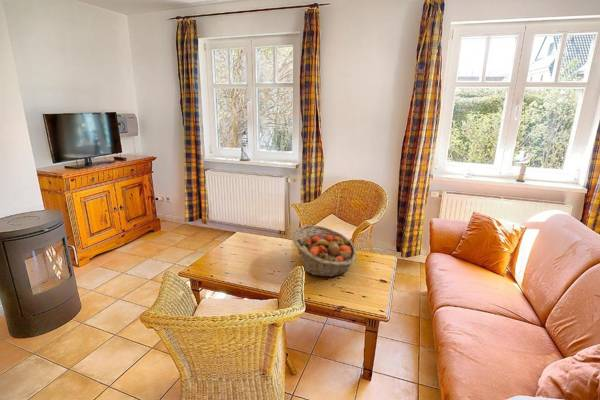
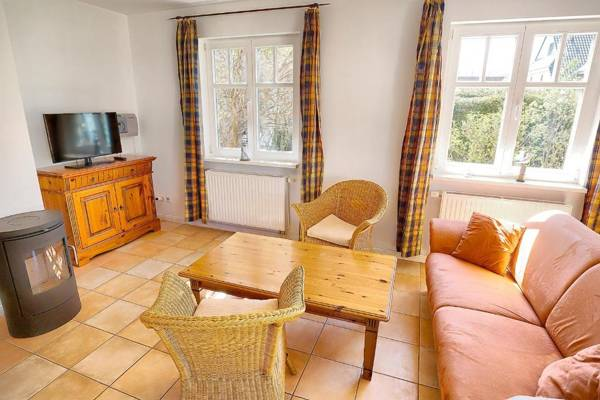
- fruit basket [292,224,358,278]
